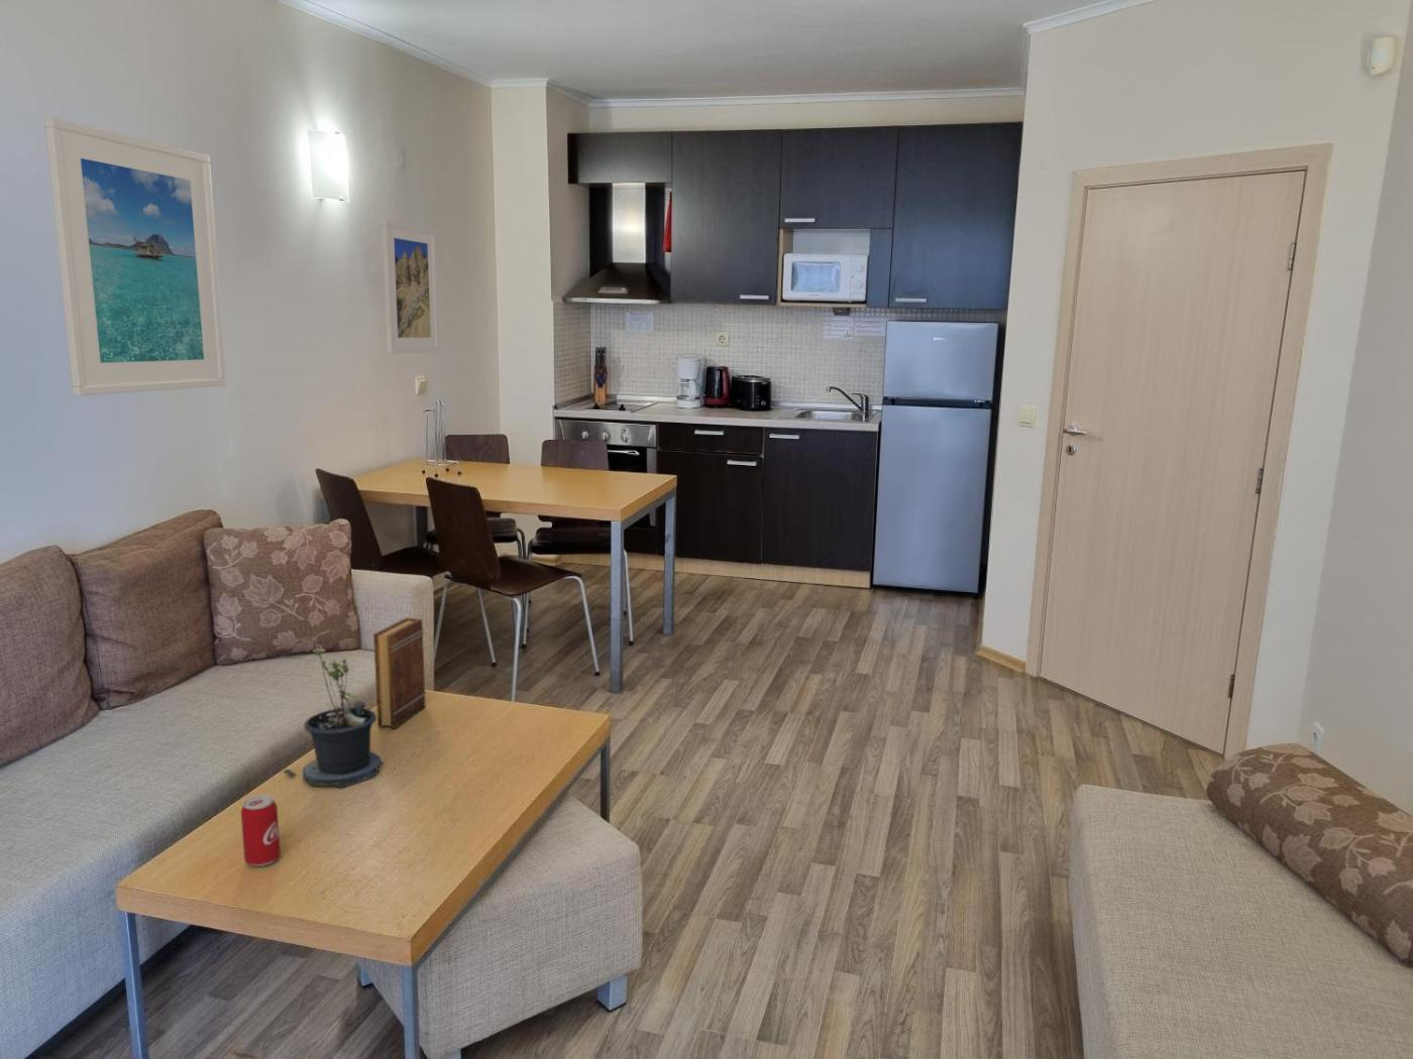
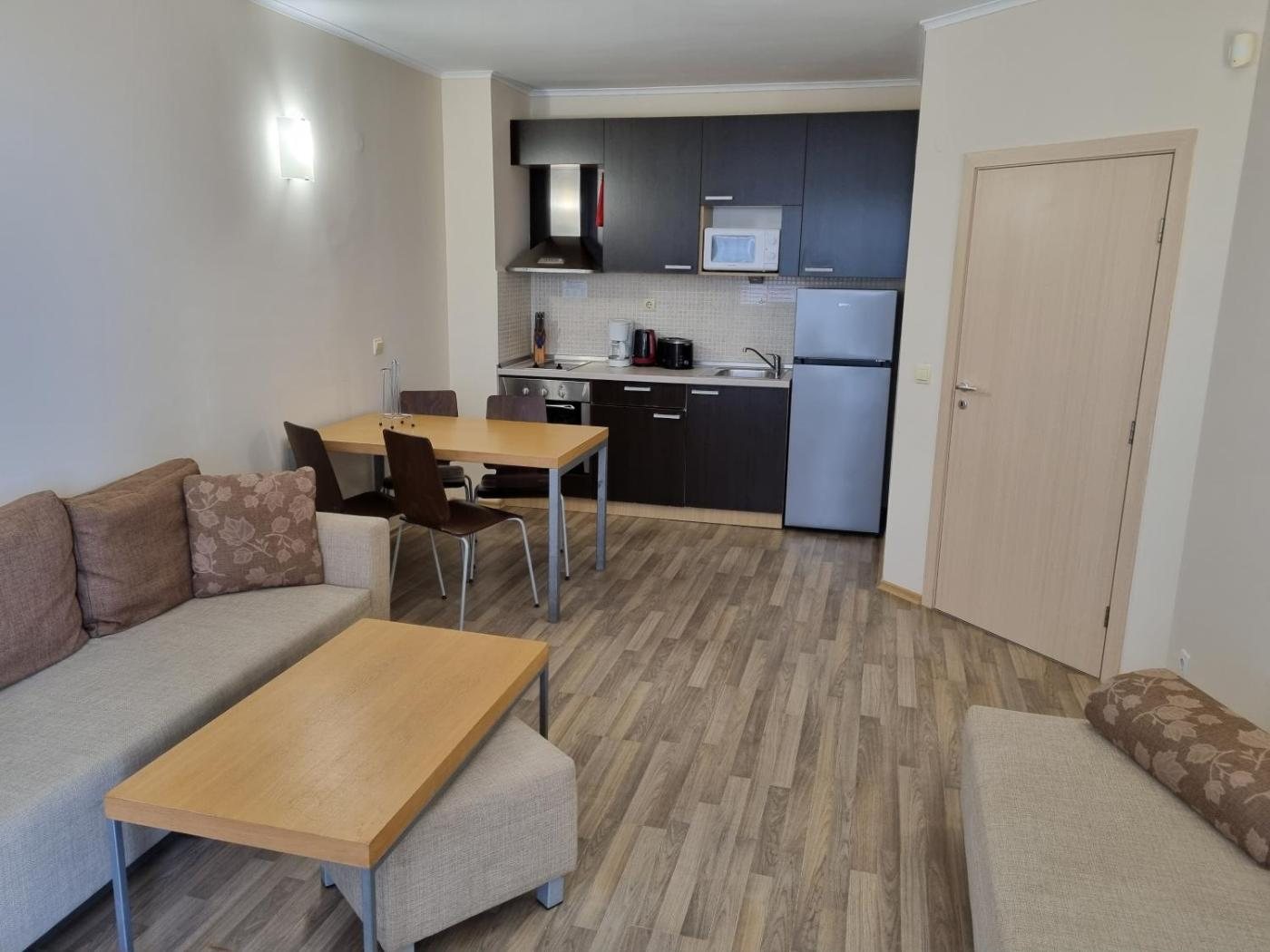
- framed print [381,219,441,355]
- beverage can [240,794,281,868]
- potted plant [281,645,386,789]
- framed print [43,117,227,396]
- book [373,616,428,730]
